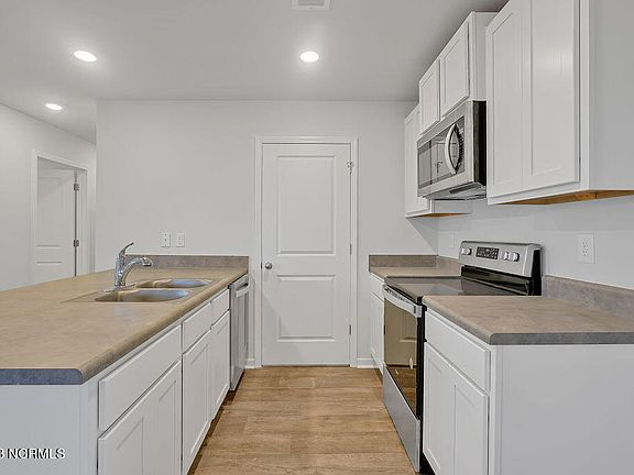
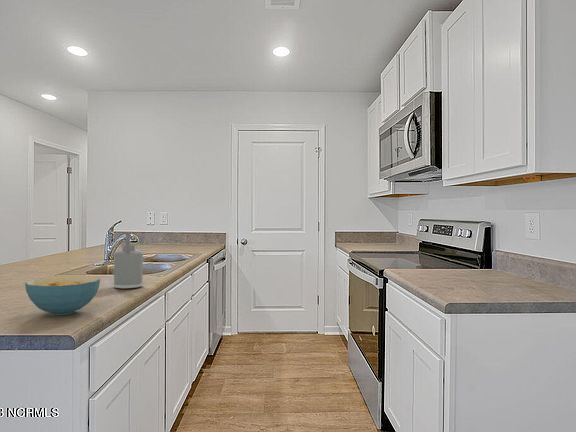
+ cereal bowl [24,275,101,316]
+ soap dispenser [113,232,144,290]
